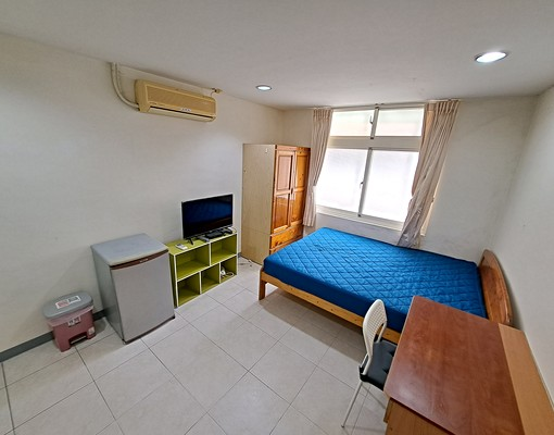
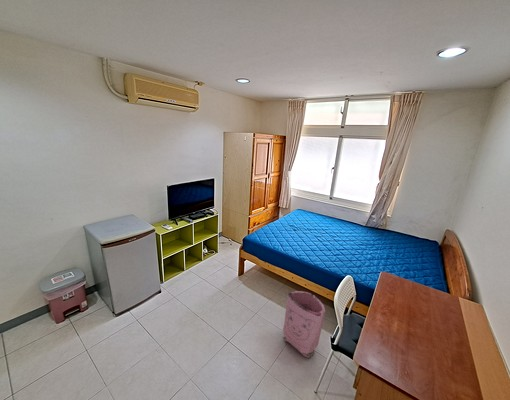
+ bag [282,290,326,360]
